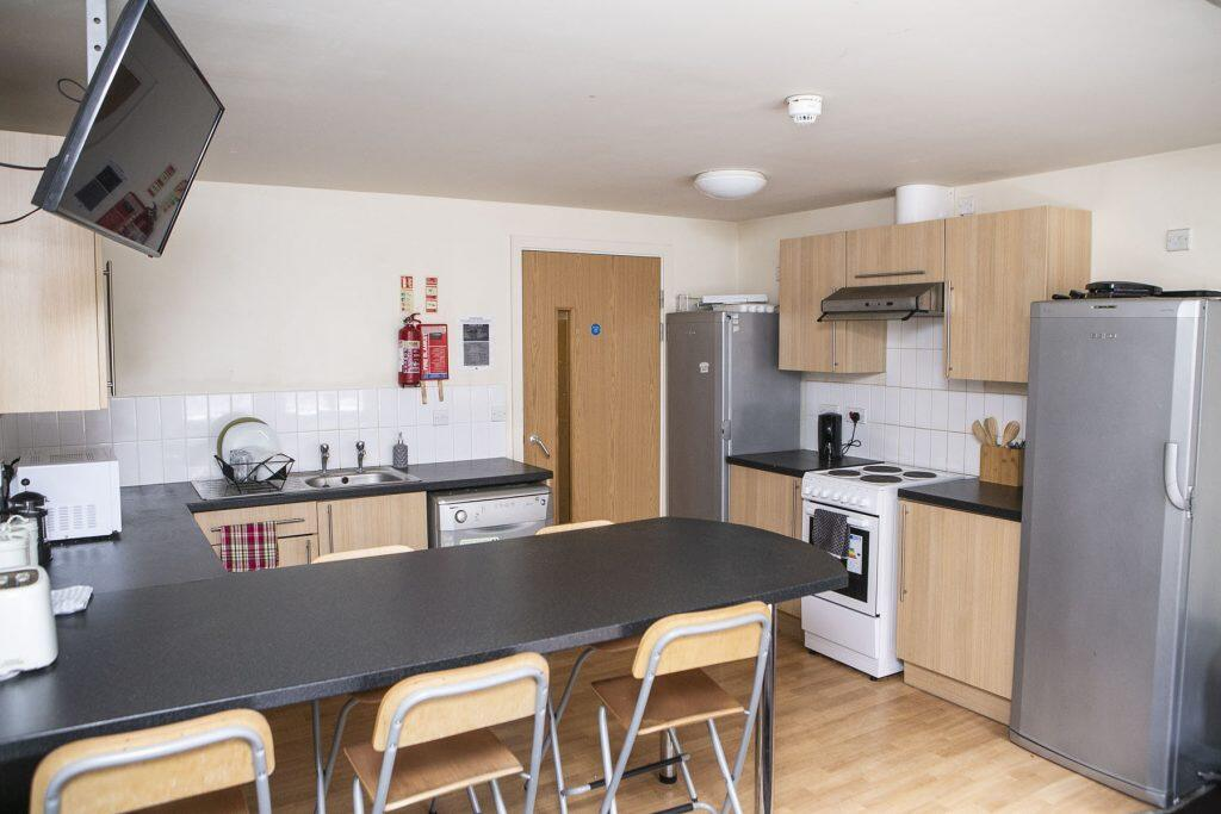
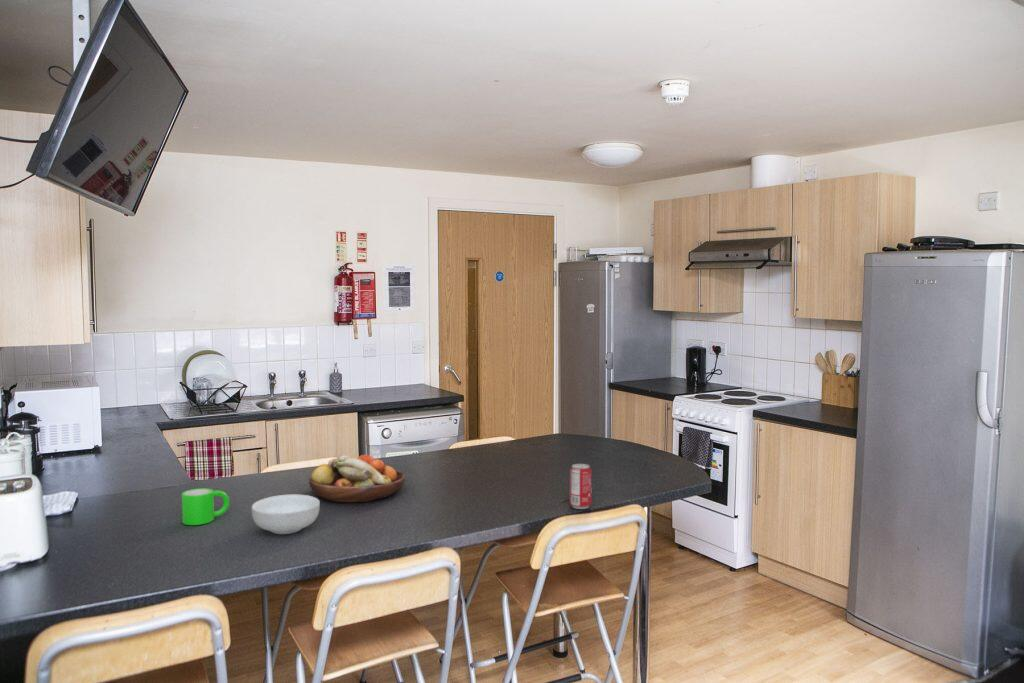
+ beverage can [569,463,593,510]
+ mug [181,487,230,526]
+ fruit bowl [308,454,406,503]
+ cereal bowl [251,493,321,535]
